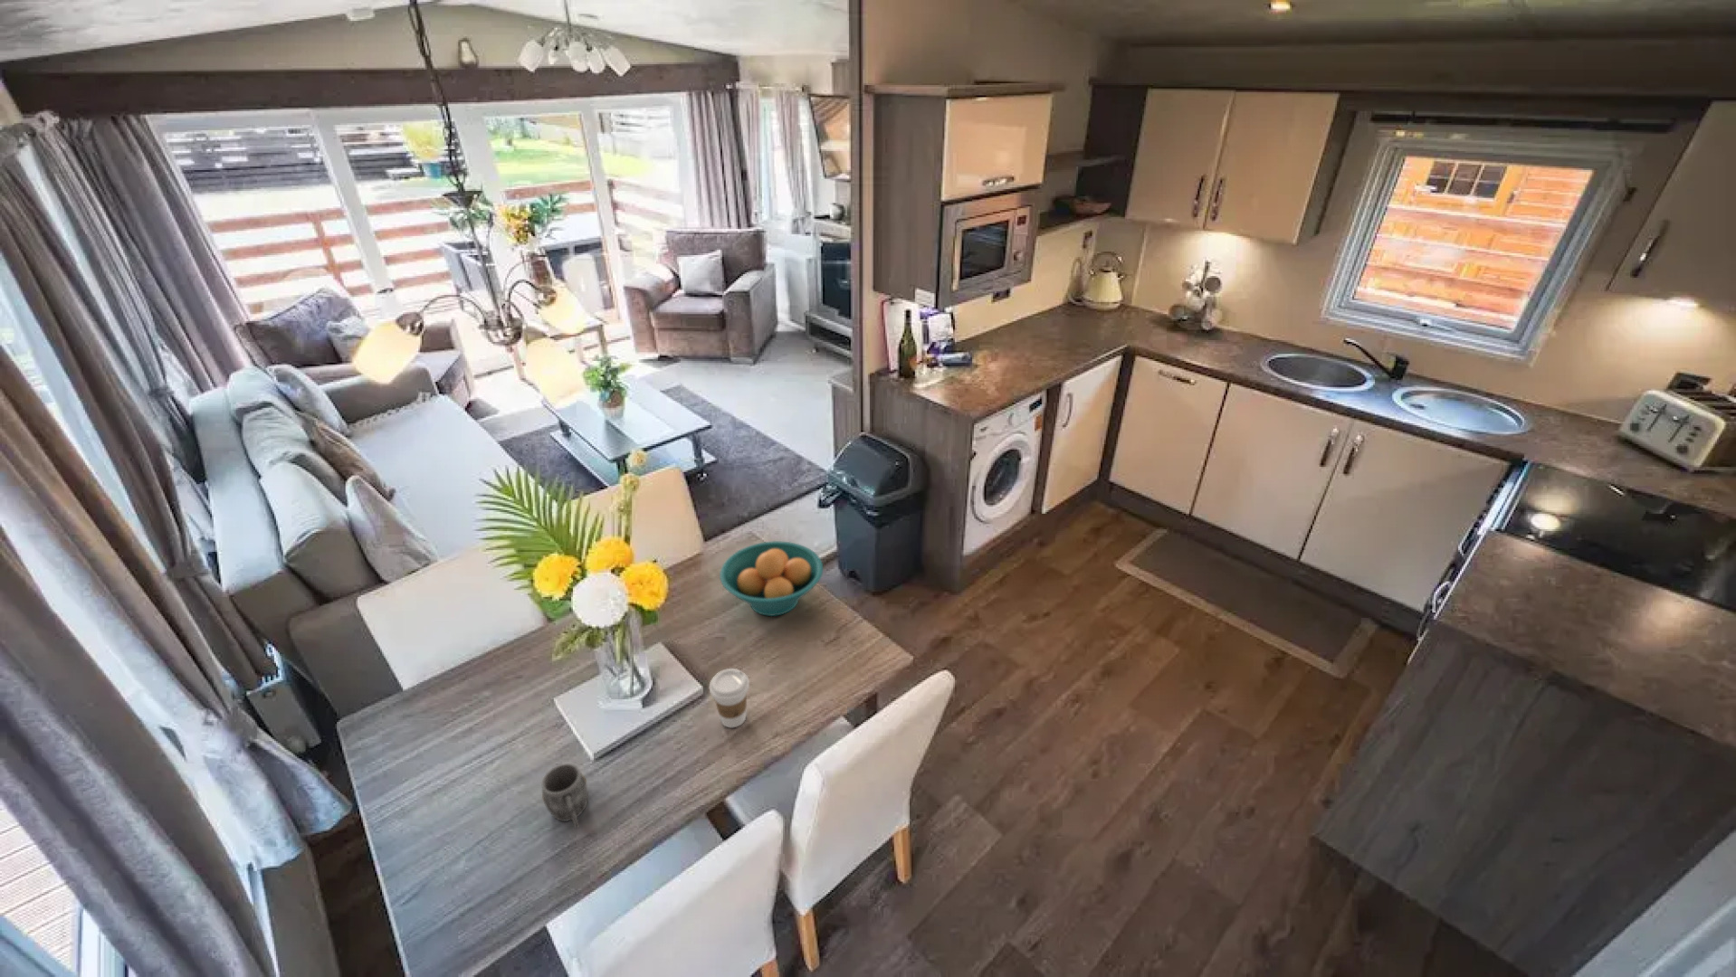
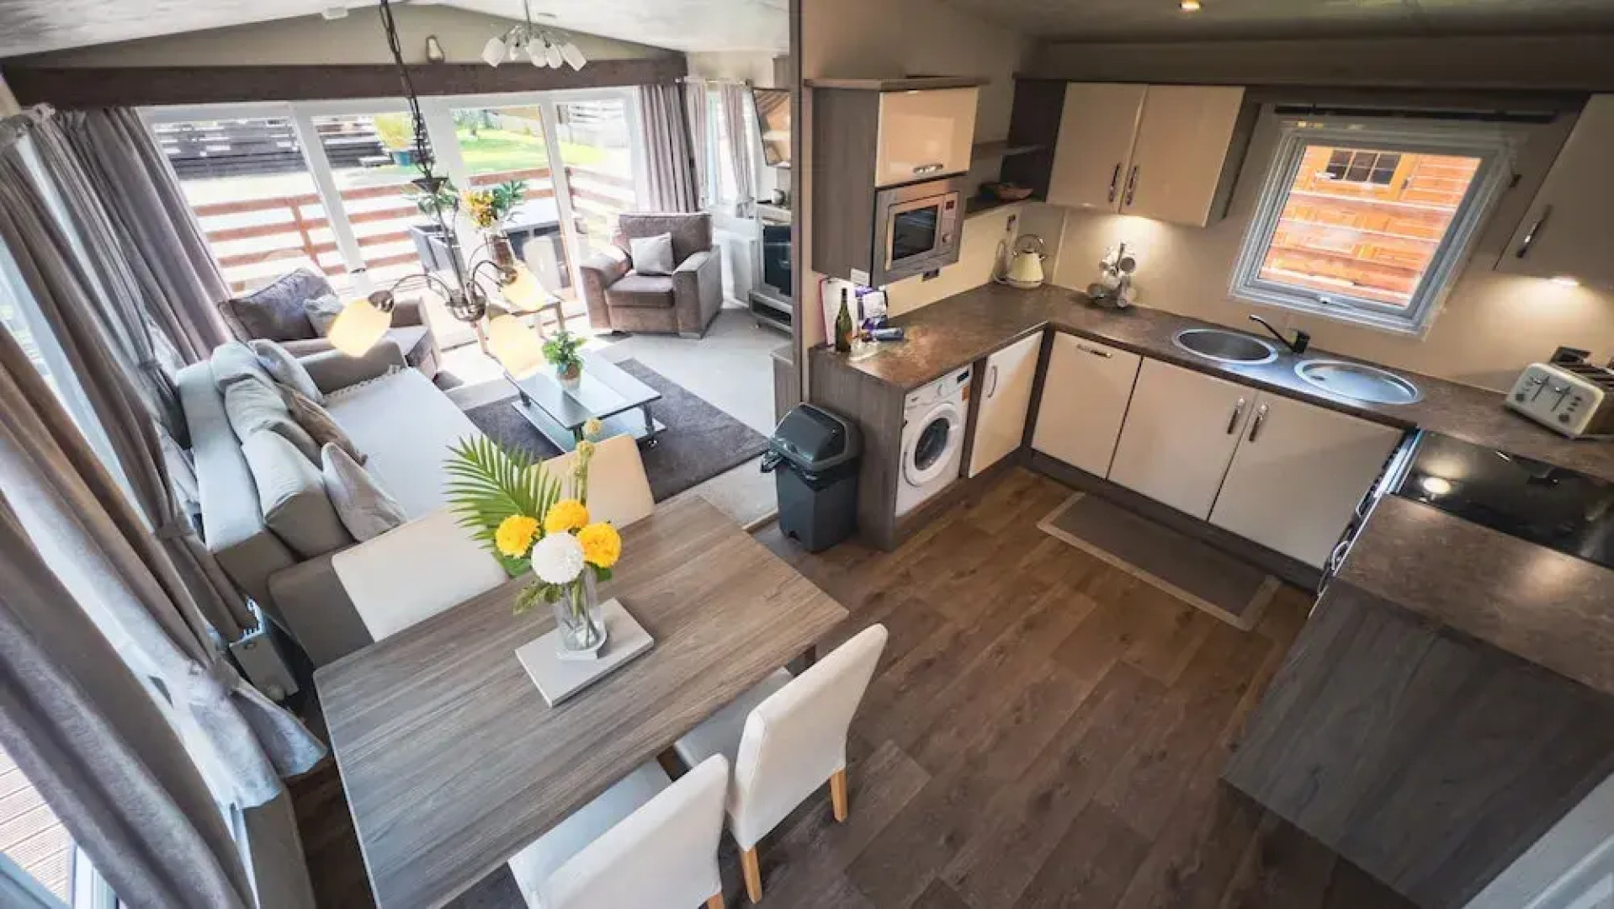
- fruit bowl [719,540,824,617]
- mug [540,763,589,829]
- coffee cup [708,667,750,728]
